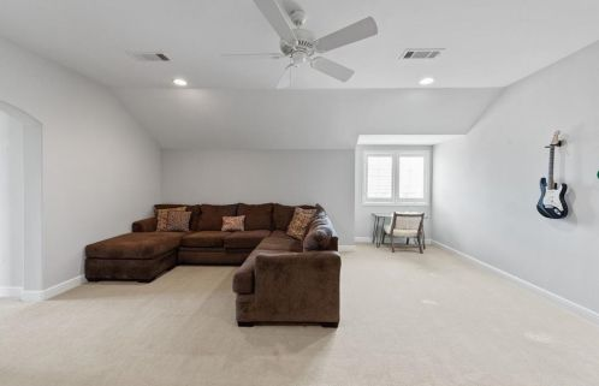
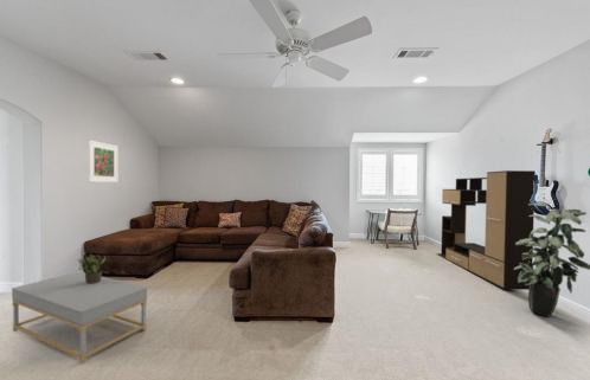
+ media console [435,169,537,291]
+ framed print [86,139,120,183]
+ potted plant [76,255,107,283]
+ coffee table [11,270,148,365]
+ indoor plant [514,201,590,318]
